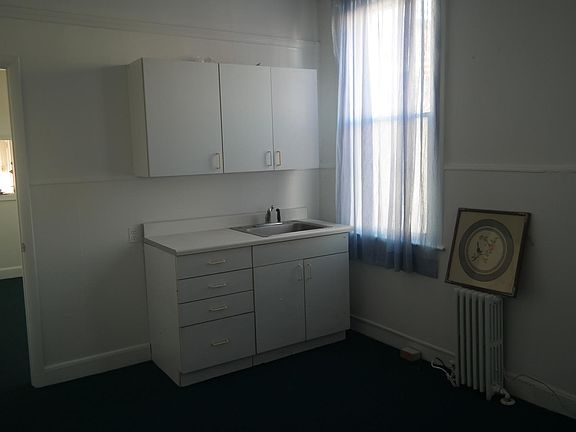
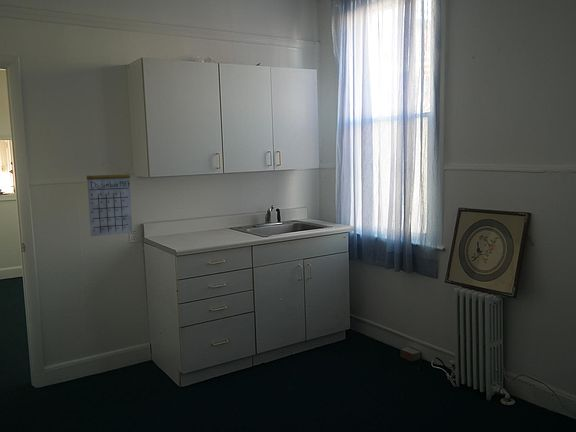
+ calendar [86,160,133,237]
